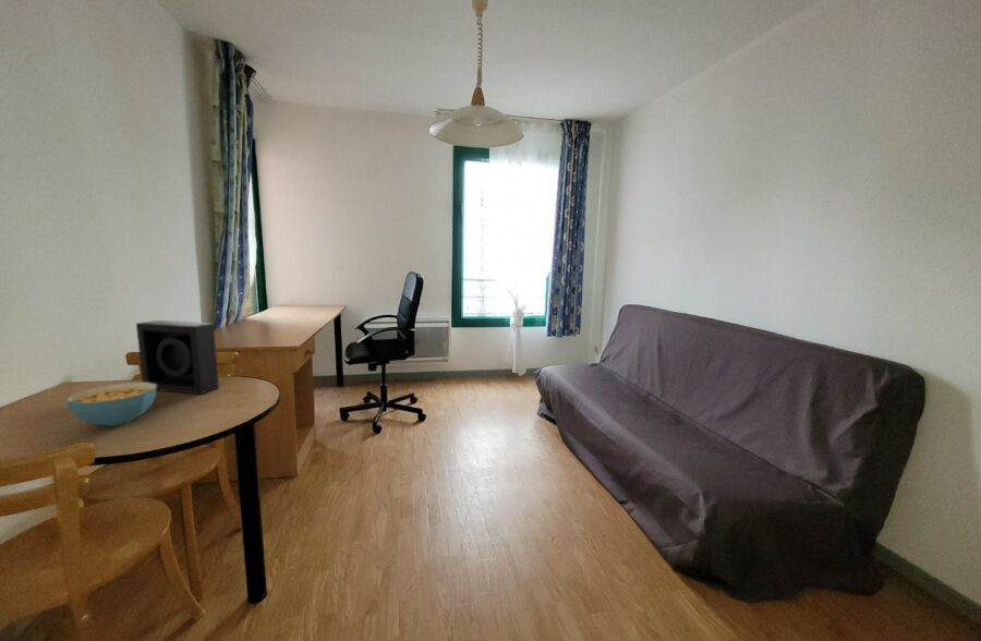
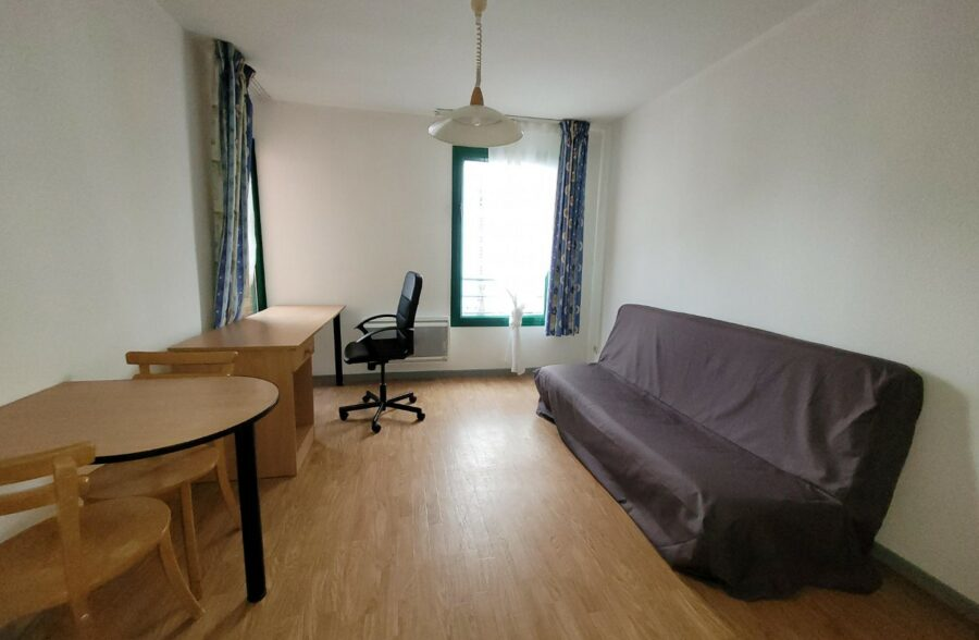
- cereal bowl [65,382,157,427]
- speaker [135,319,220,395]
